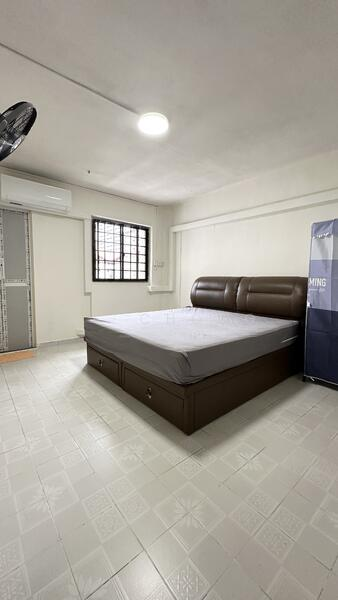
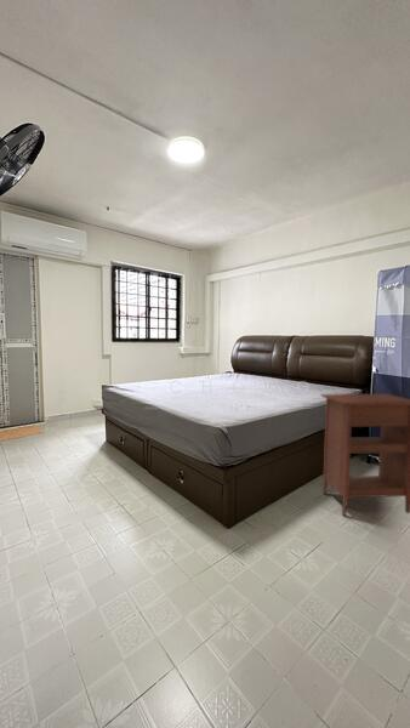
+ nightstand [319,393,410,517]
